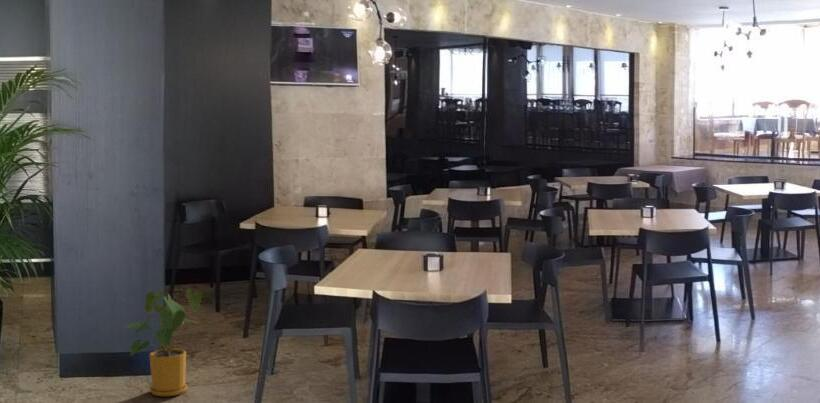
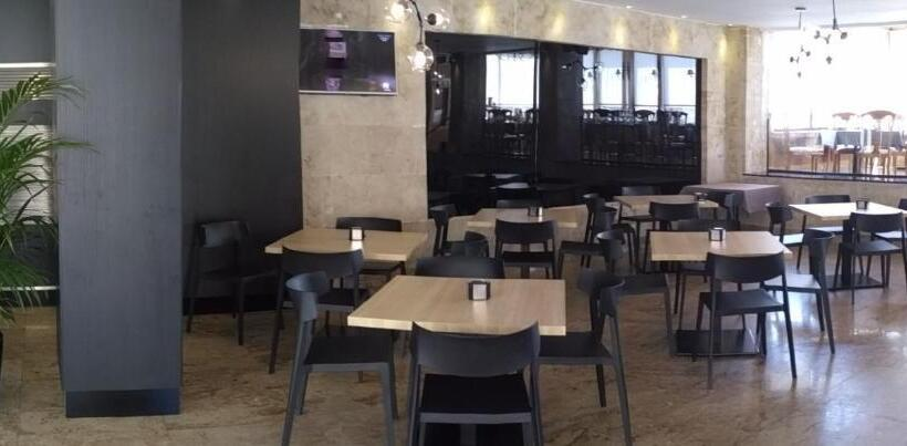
- house plant [122,288,203,397]
